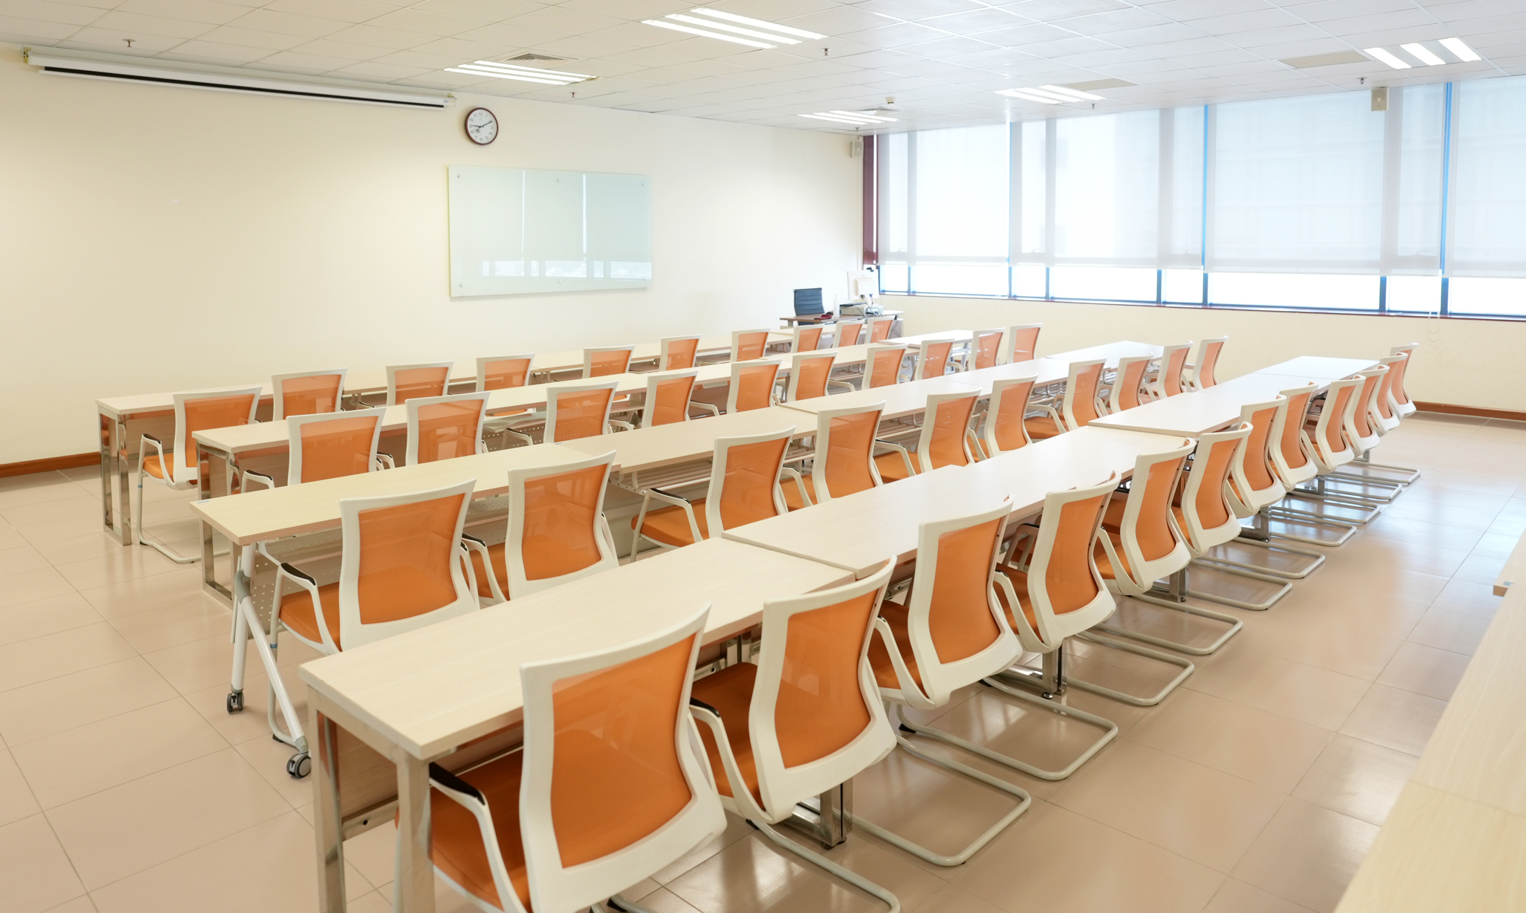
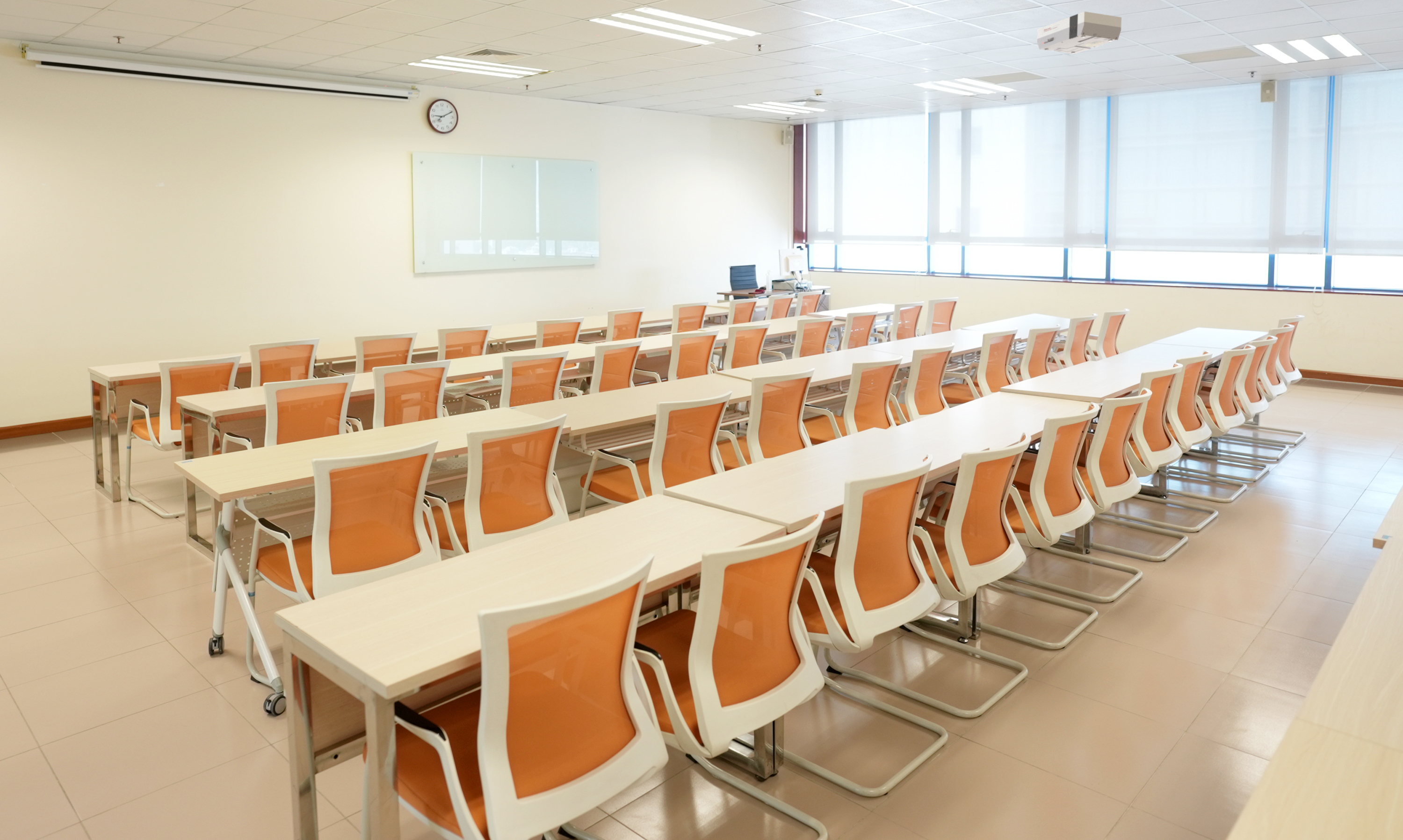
+ projector [1037,11,1122,54]
